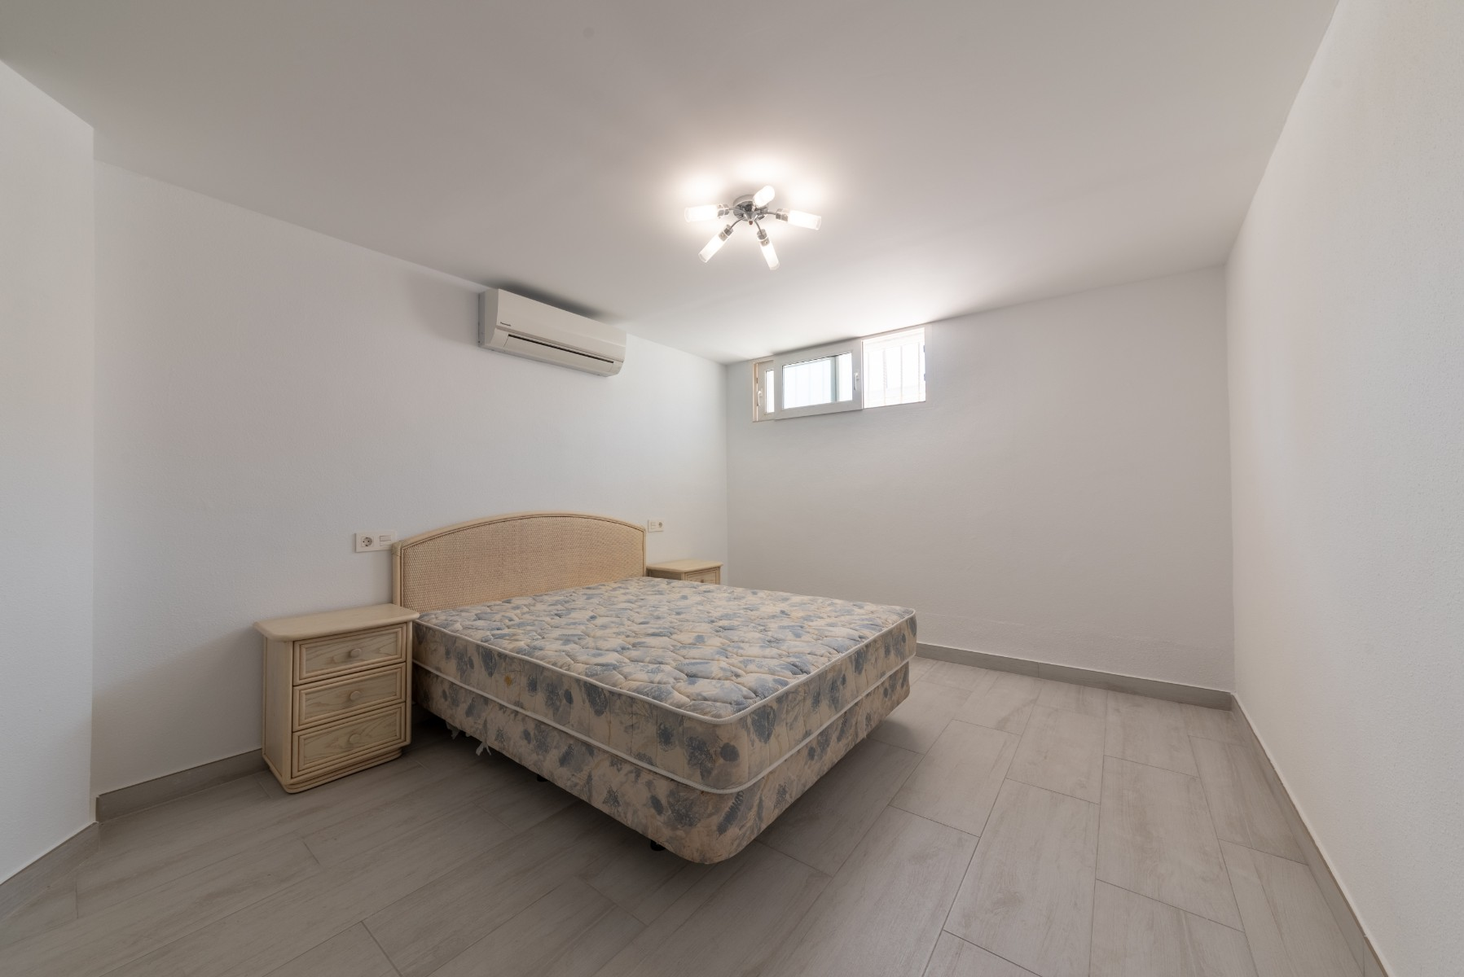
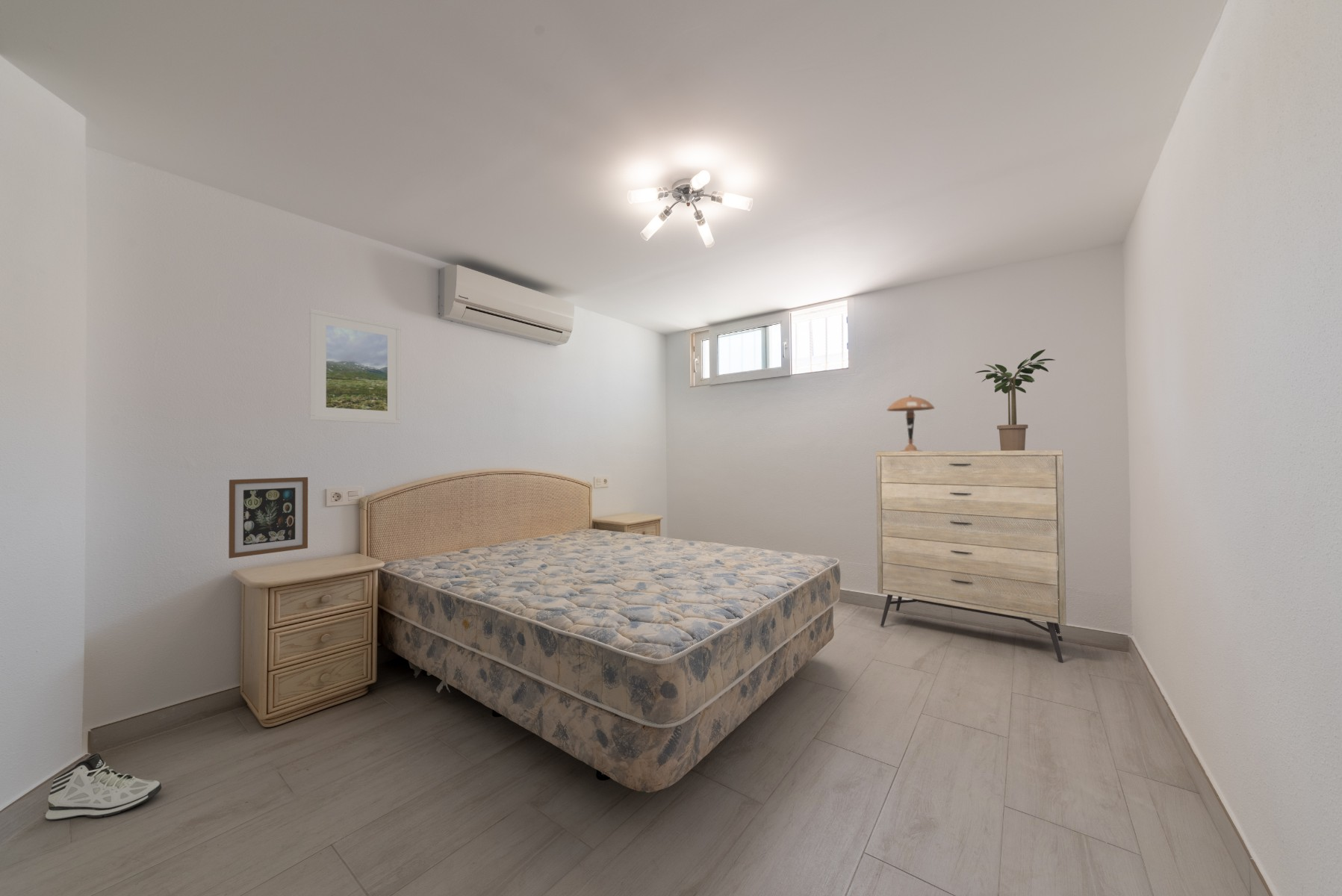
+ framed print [308,308,402,425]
+ table lamp [886,394,936,452]
+ potted plant [975,349,1055,450]
+ dresser [875,449,1067,664]
+ wall art [228,476,308,559]
+ sneaker [45,753,163,821]
